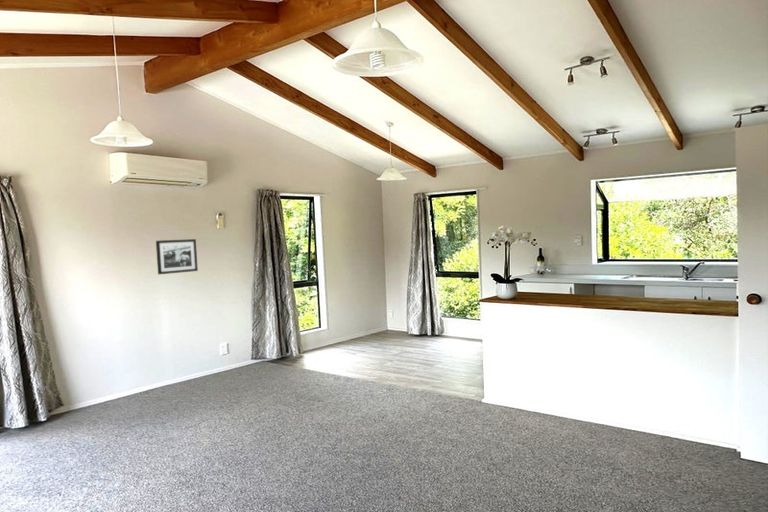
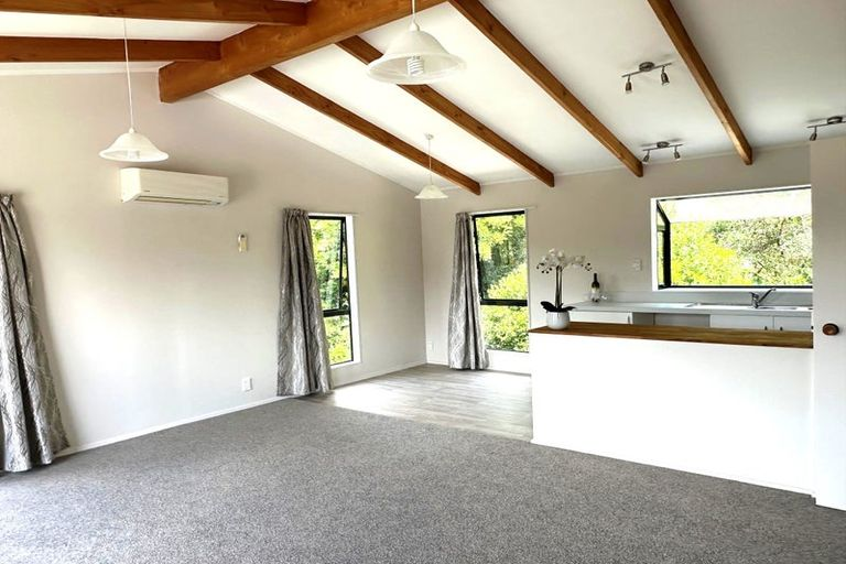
- picture frame [155,238,199,275]
